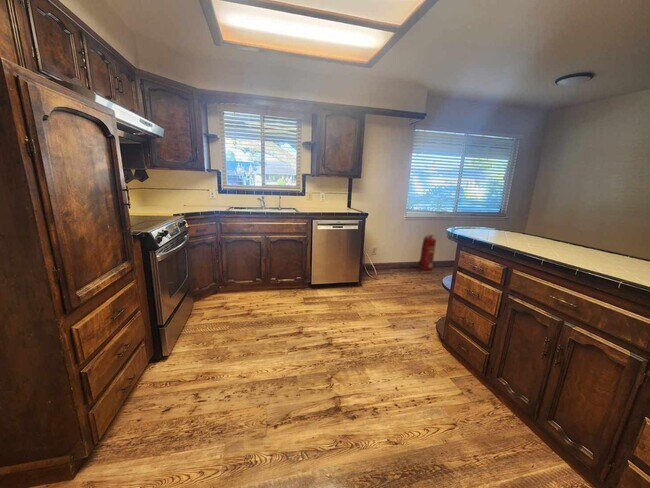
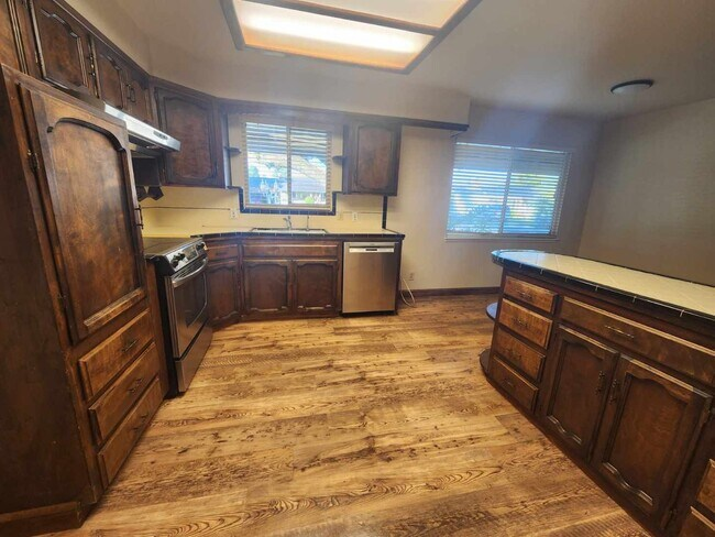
- fire extinguisher [417,232,437,271]
